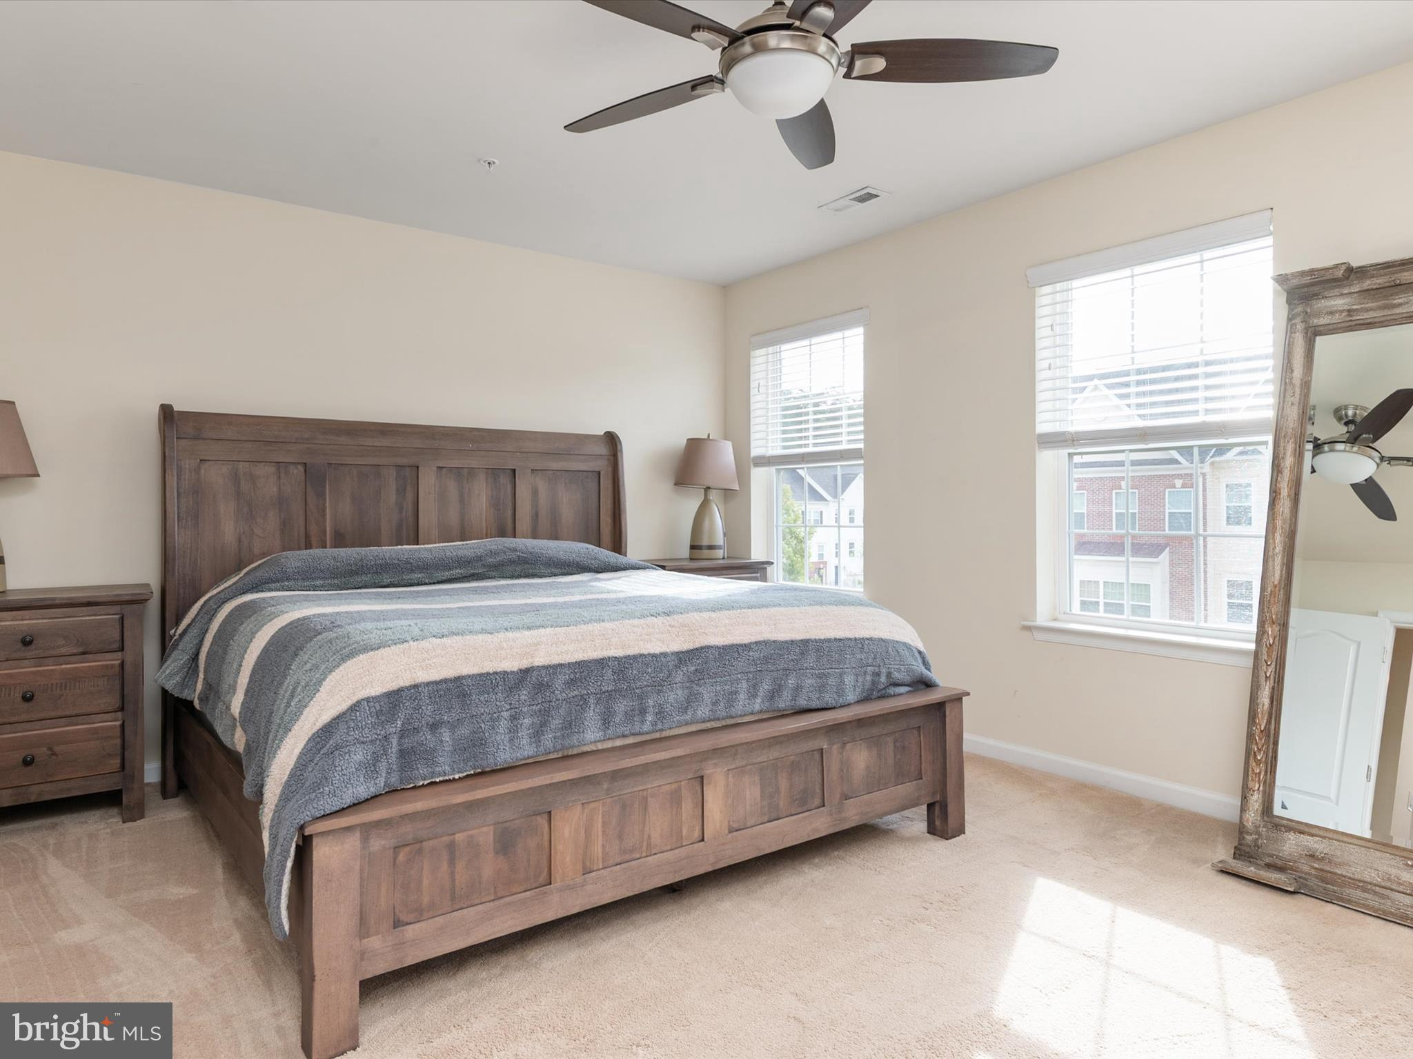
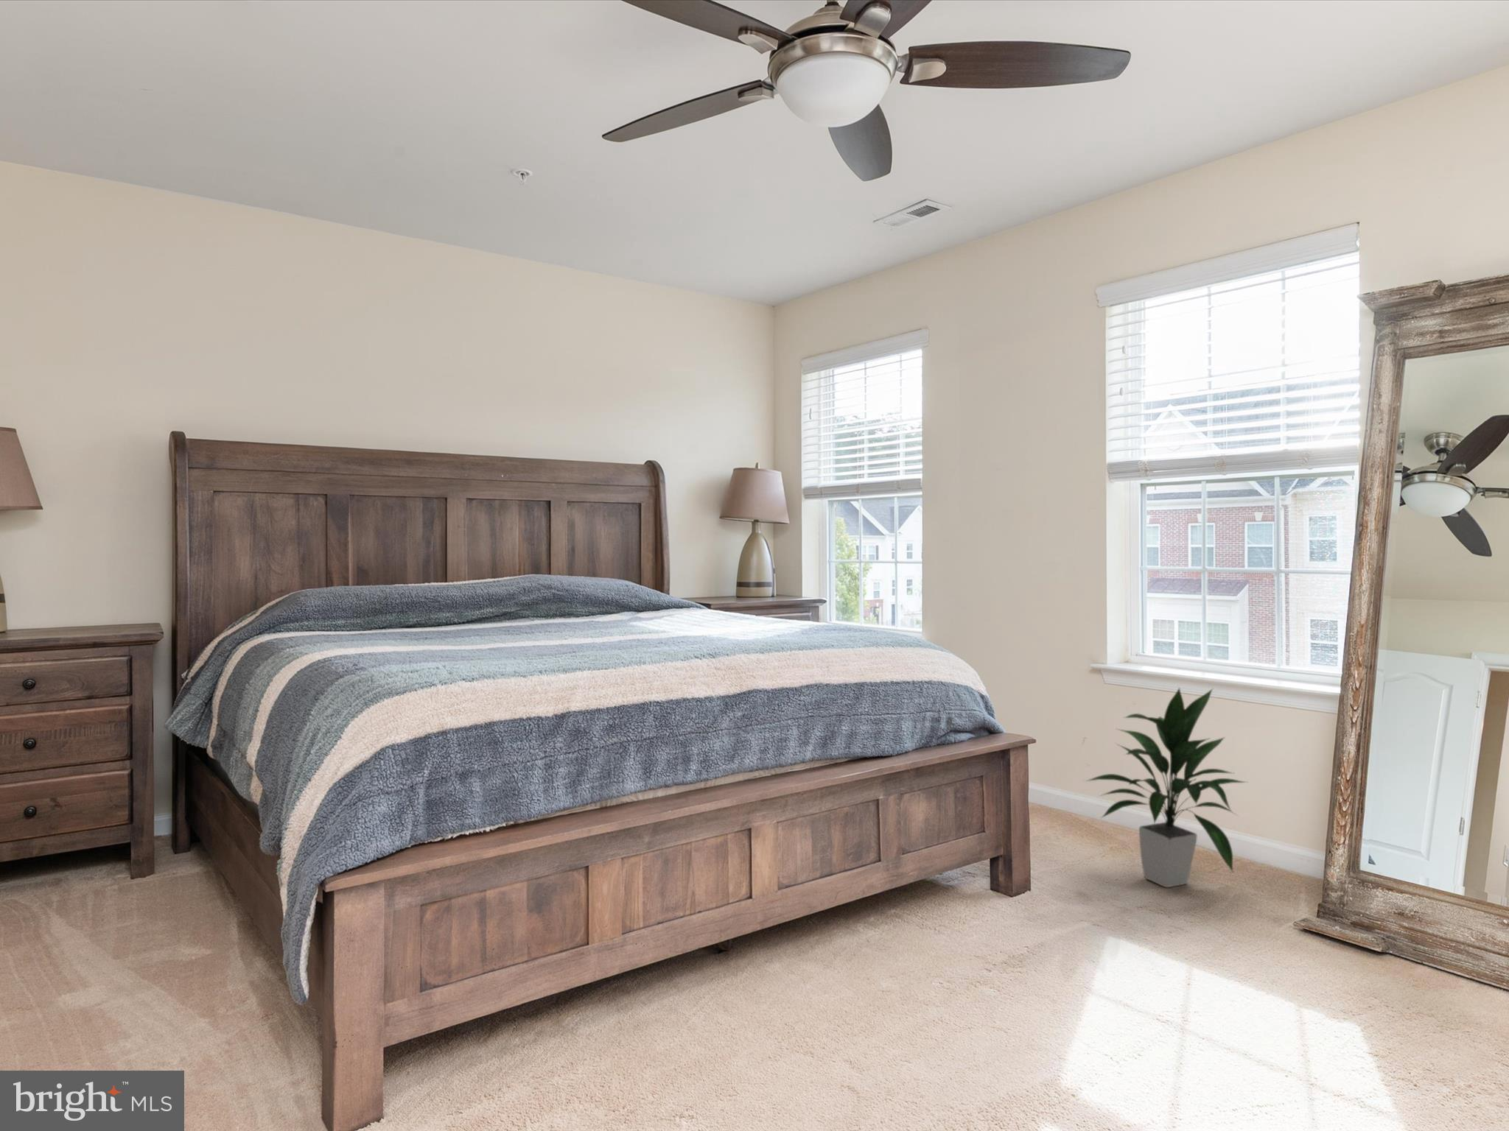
+ indoor plant [1084,687,1248,887]
